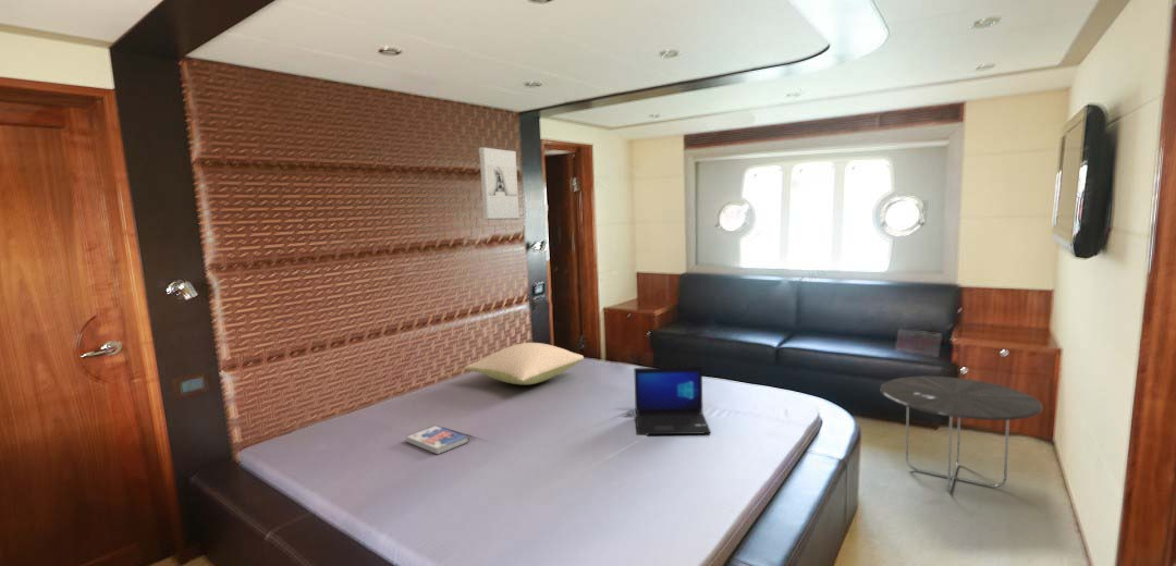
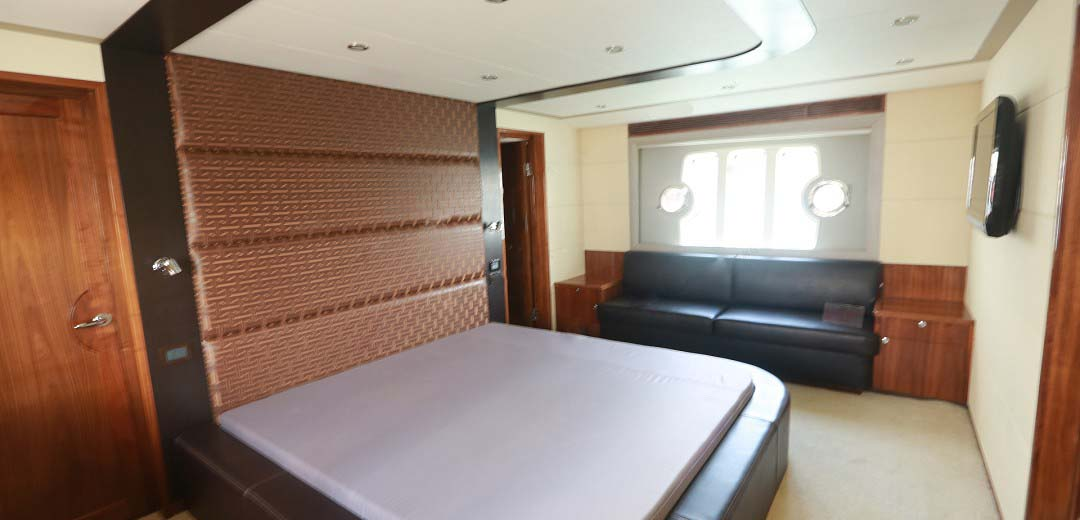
- book [405,424,469,456]
- laptop [633,366,712,436]
- side table [880,376,1043,493]
- wall sculpture [478,146,520,221]
- pillow [464,342,585,385]
